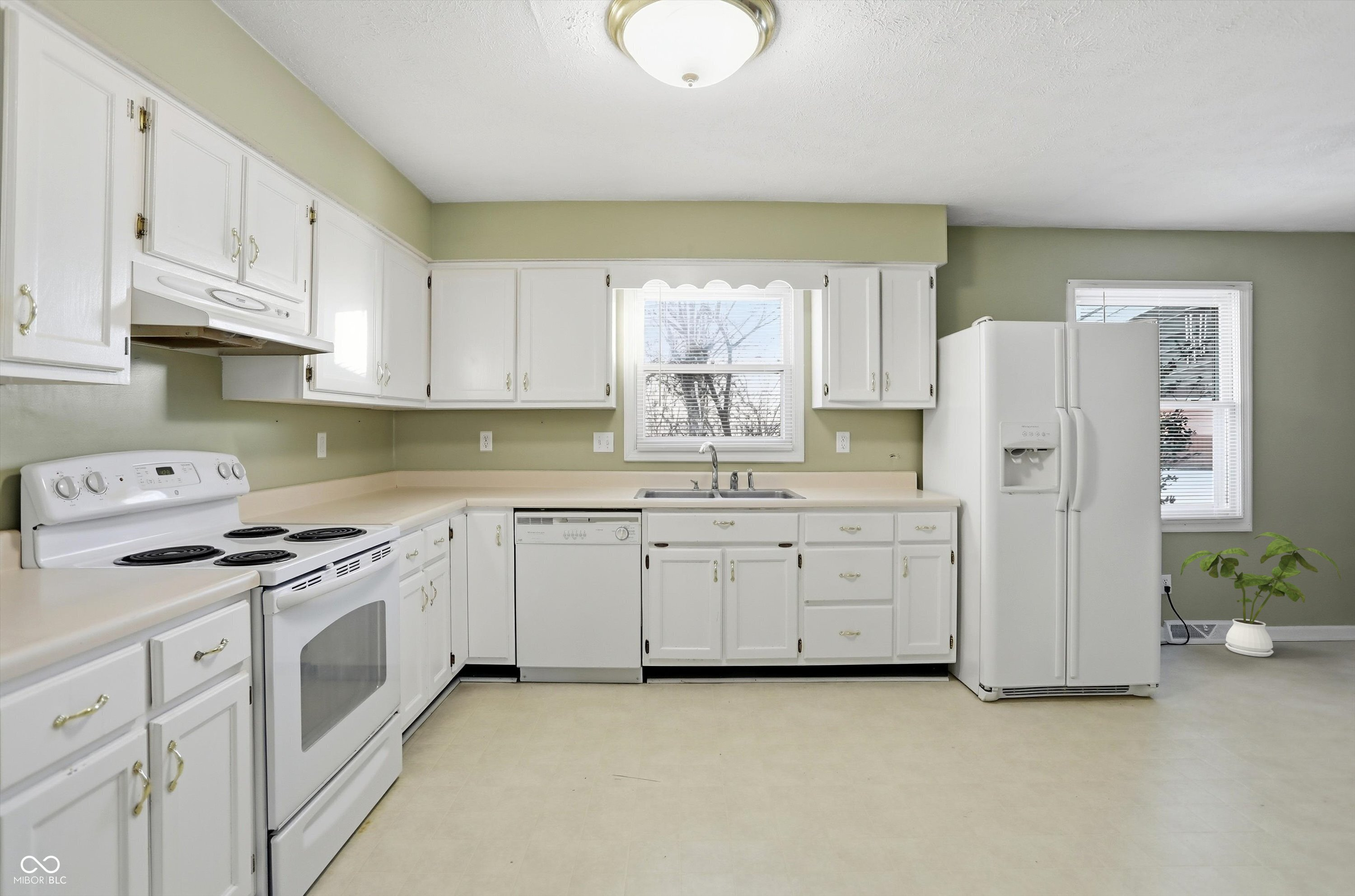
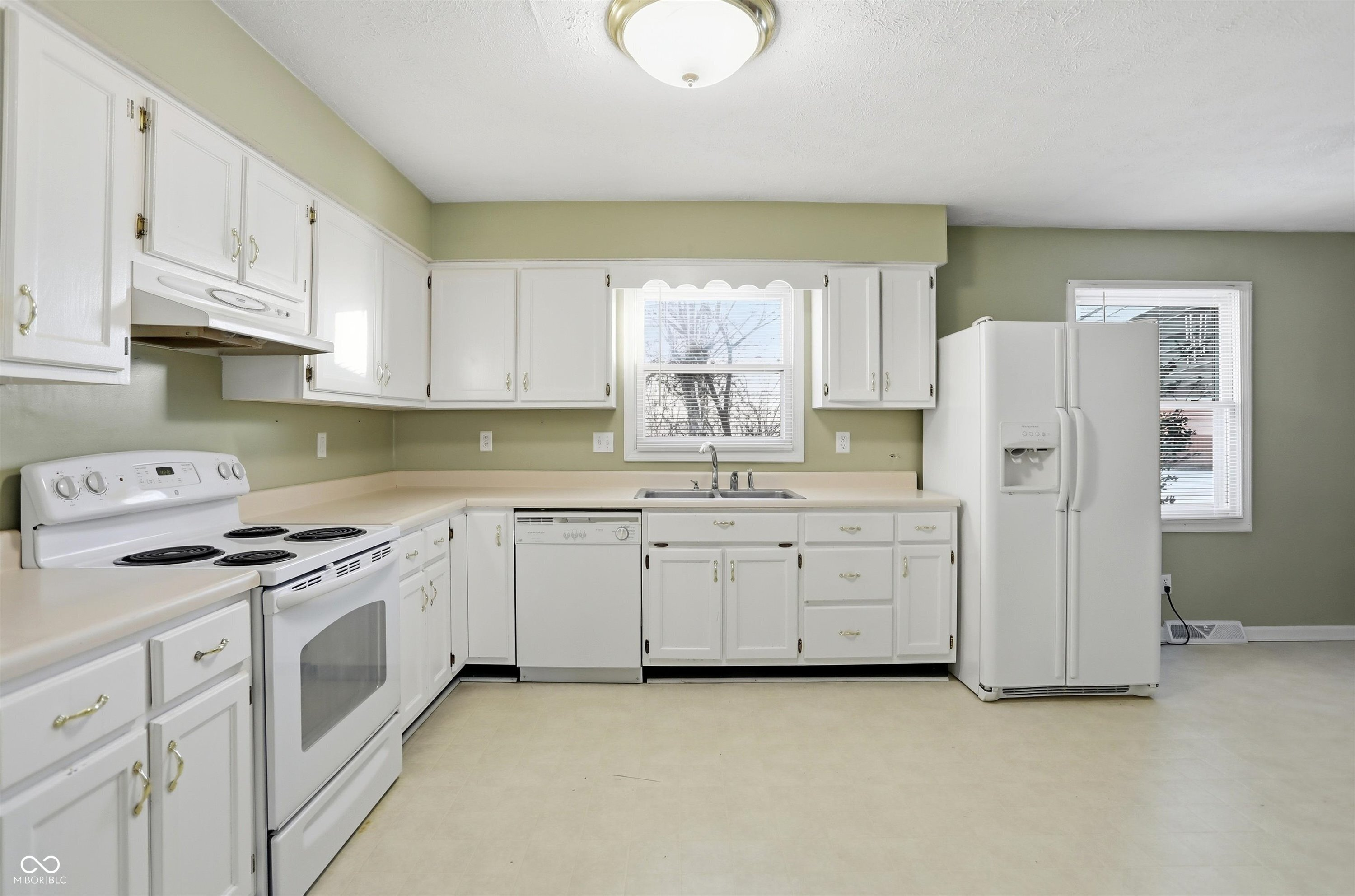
- house plant [1180,532,1342,657]
